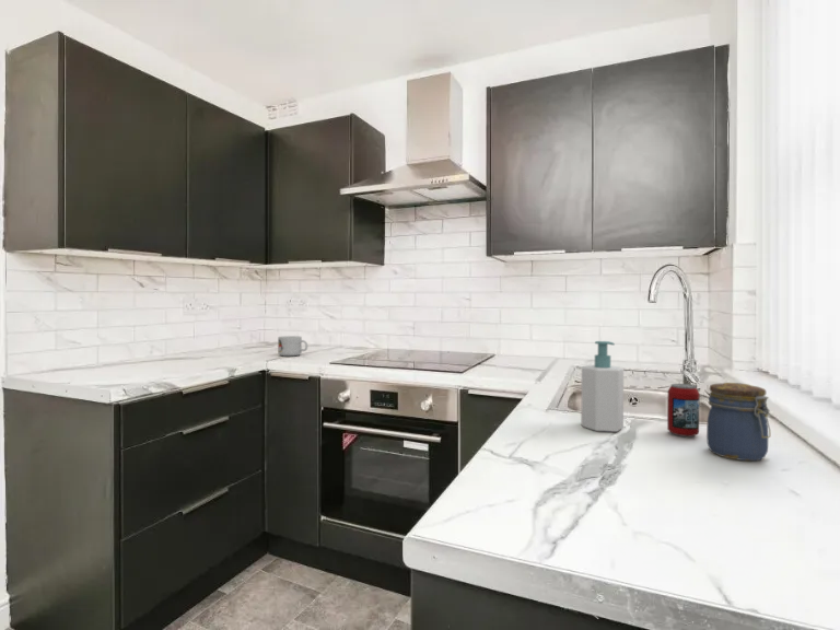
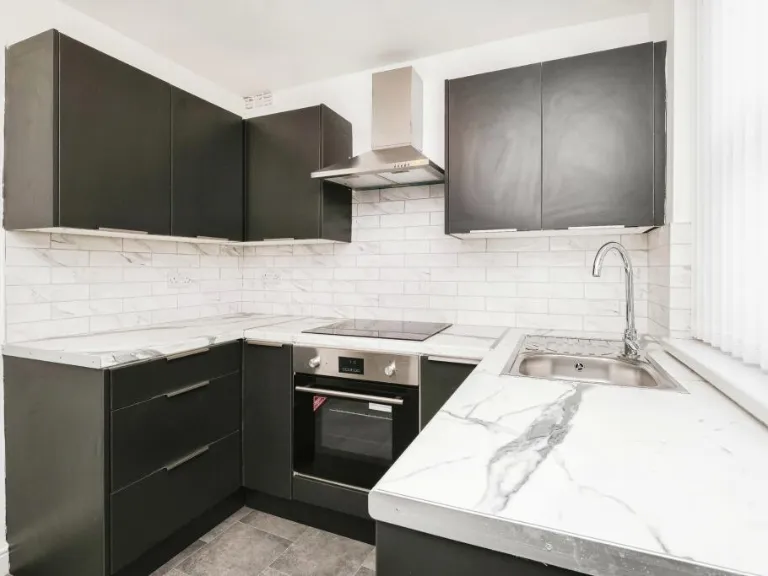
- beverage can [666,383,700,438]
- soap bottle [580,340,625,433]
- mug [277,335,308,357]
- jar [705,382,771,462]
